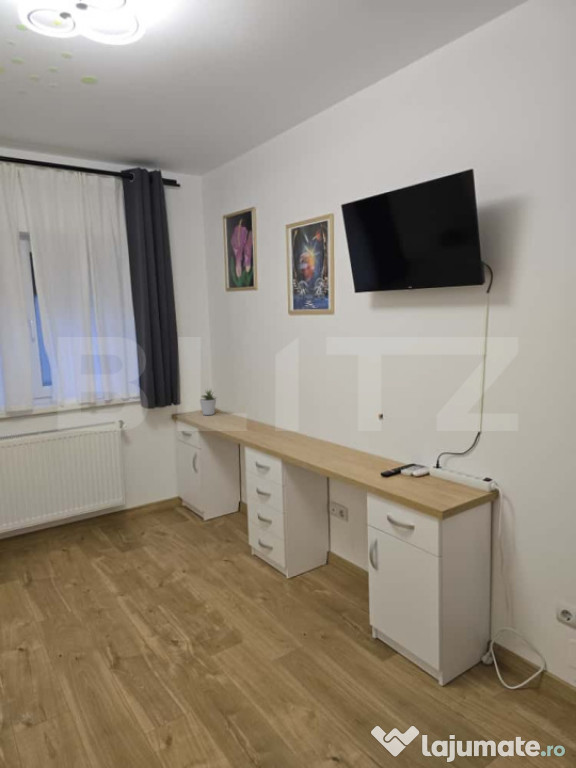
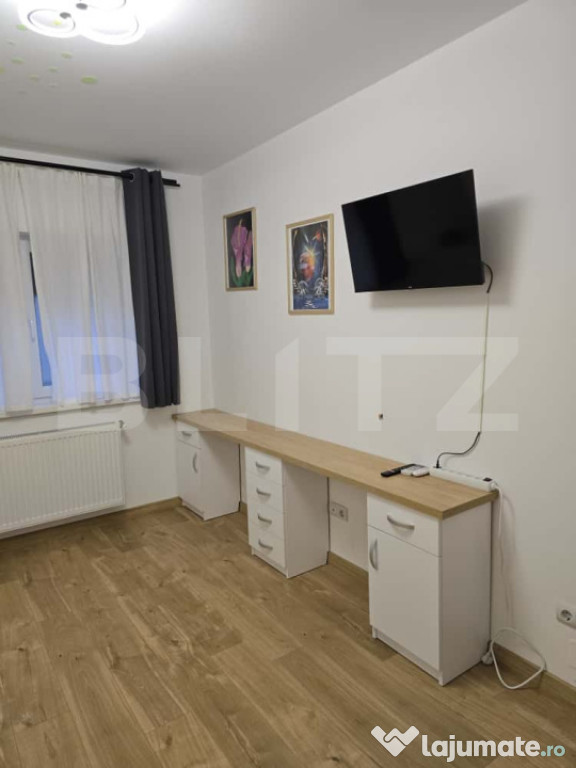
- potted plant [199,387,217,416]
